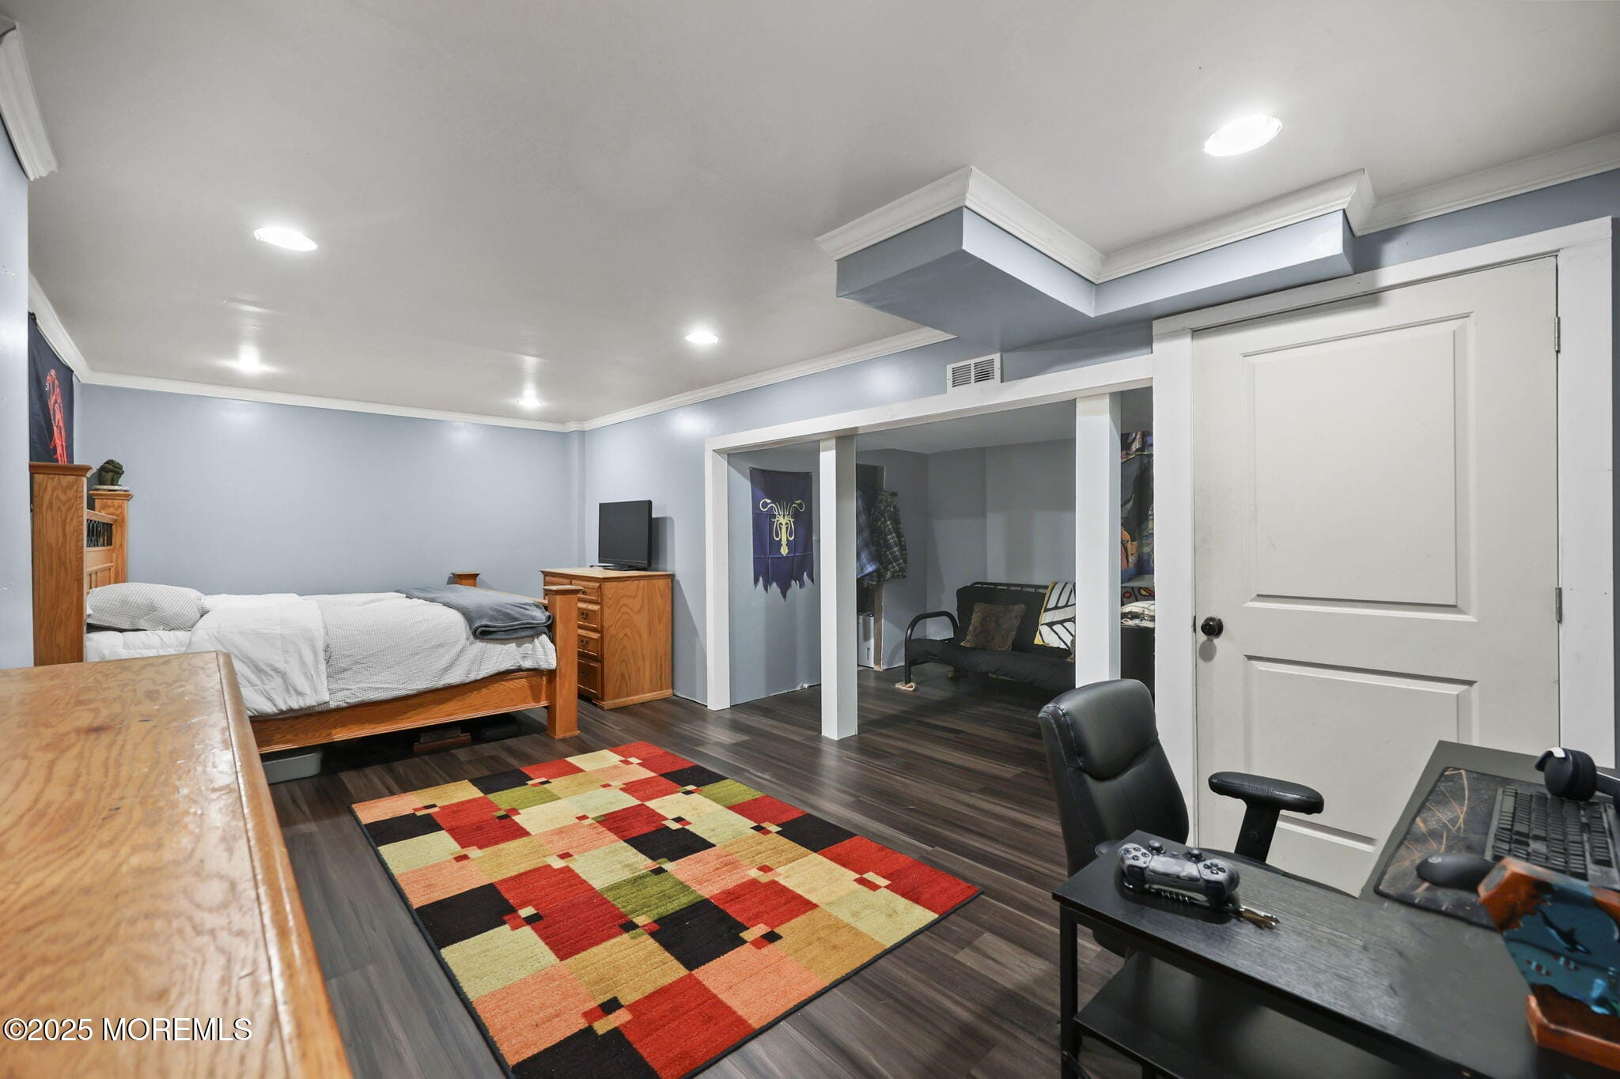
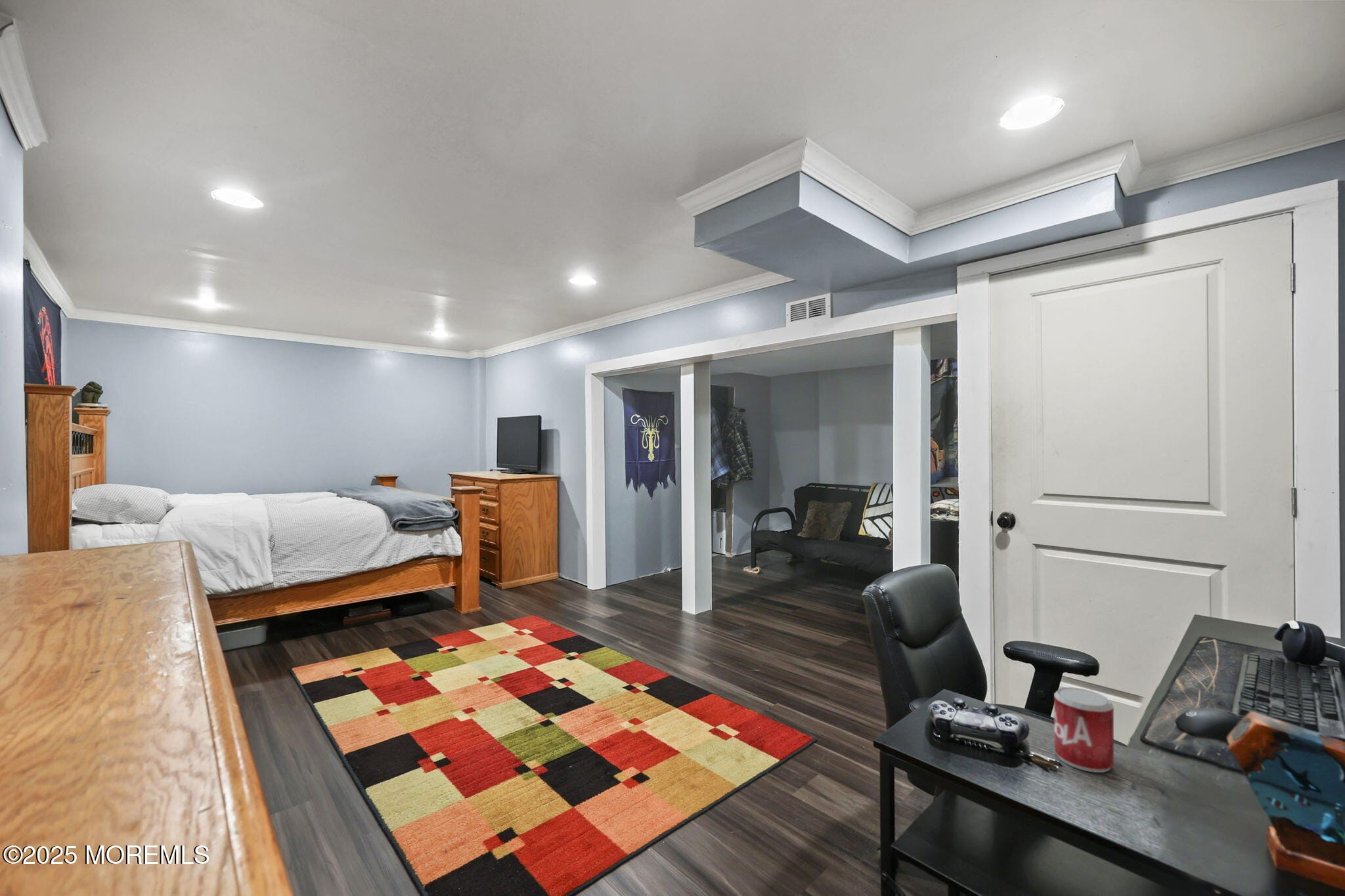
+ beverage can [1053,687,1114,773]
